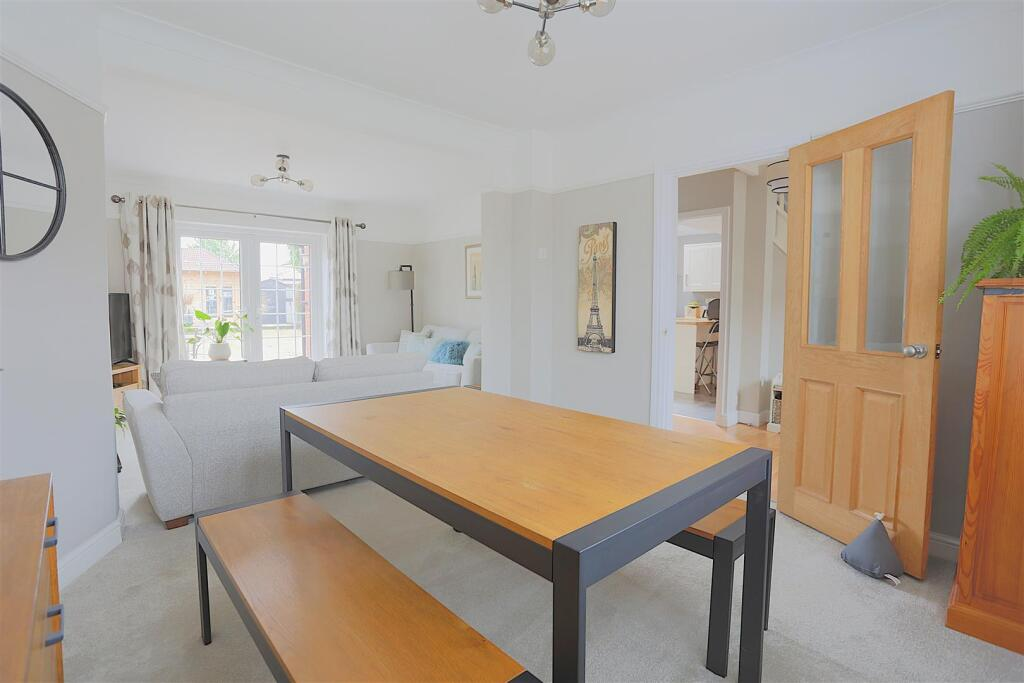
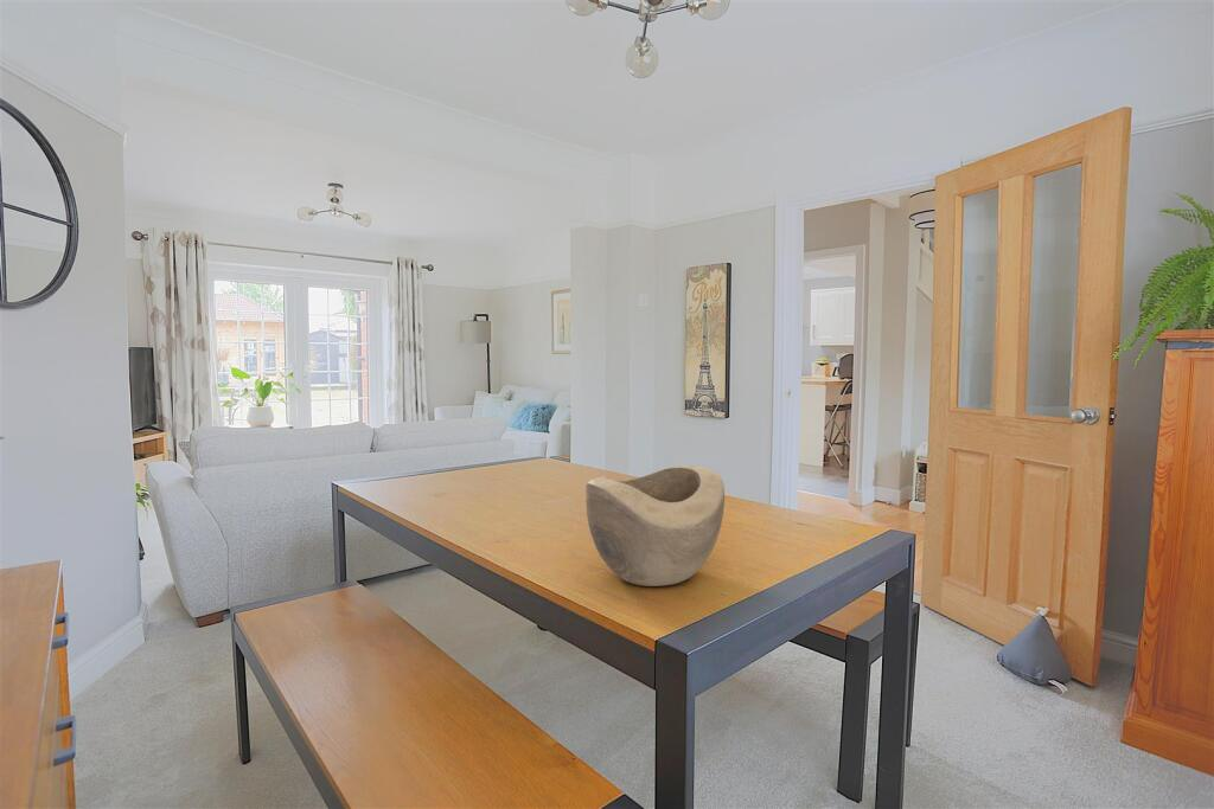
+ decorative bowl [584,464,726,588]
